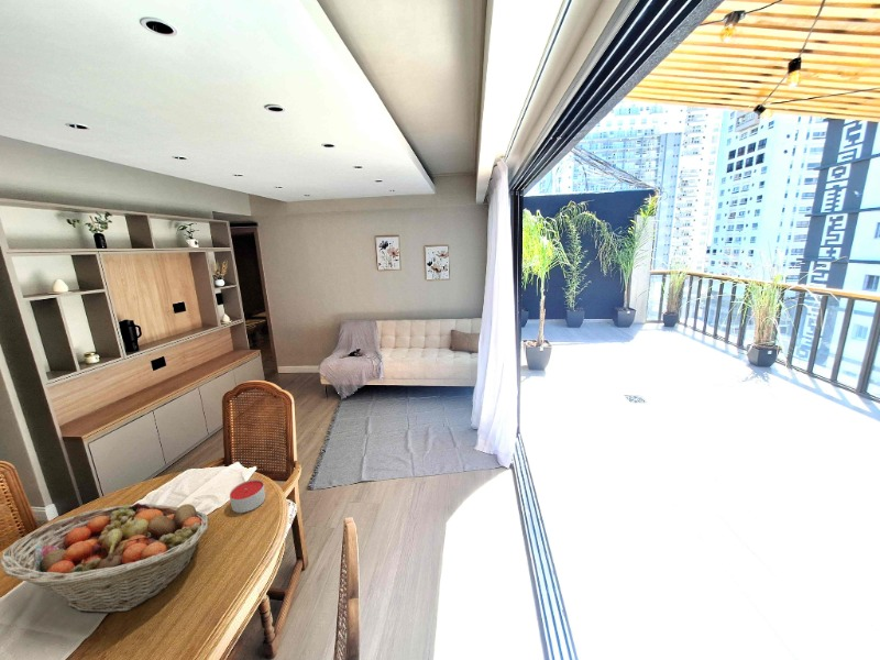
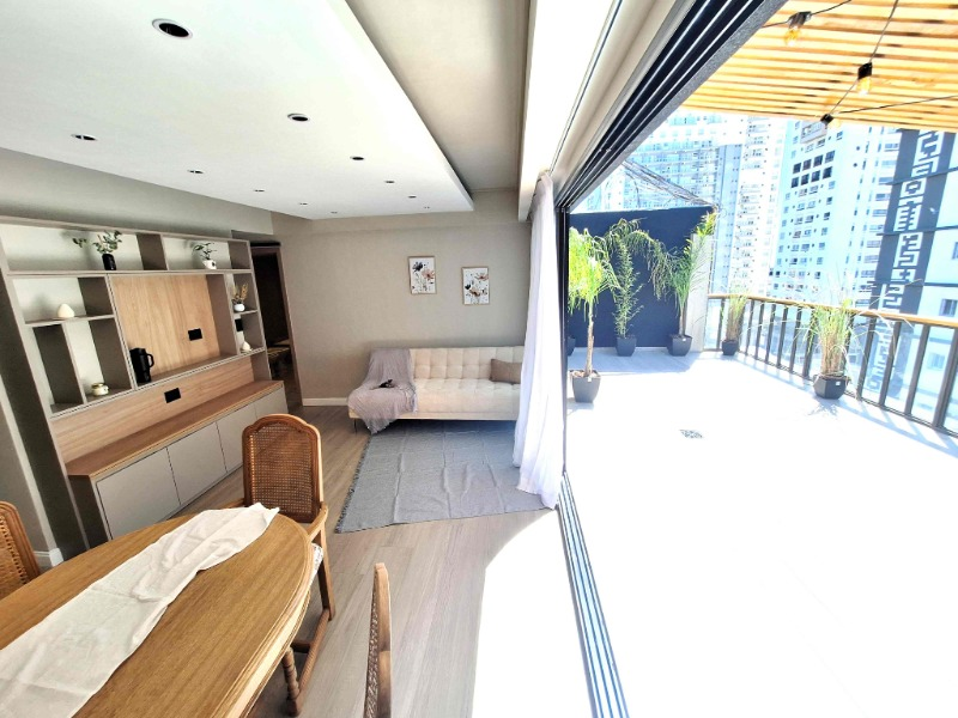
- candle [229,479,266,514]
- fruit basket [0,502,210,614]
